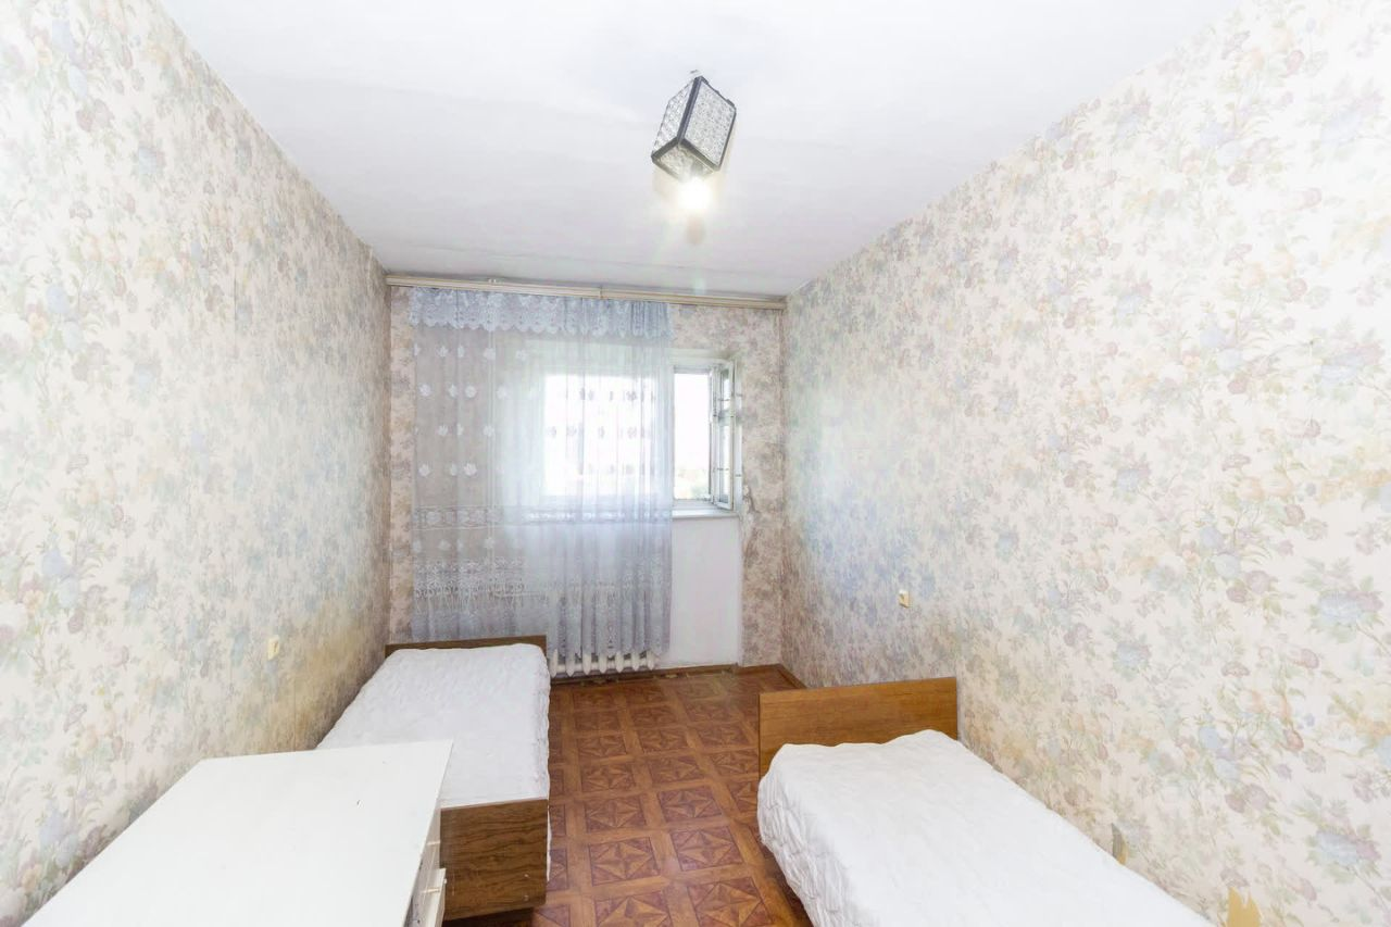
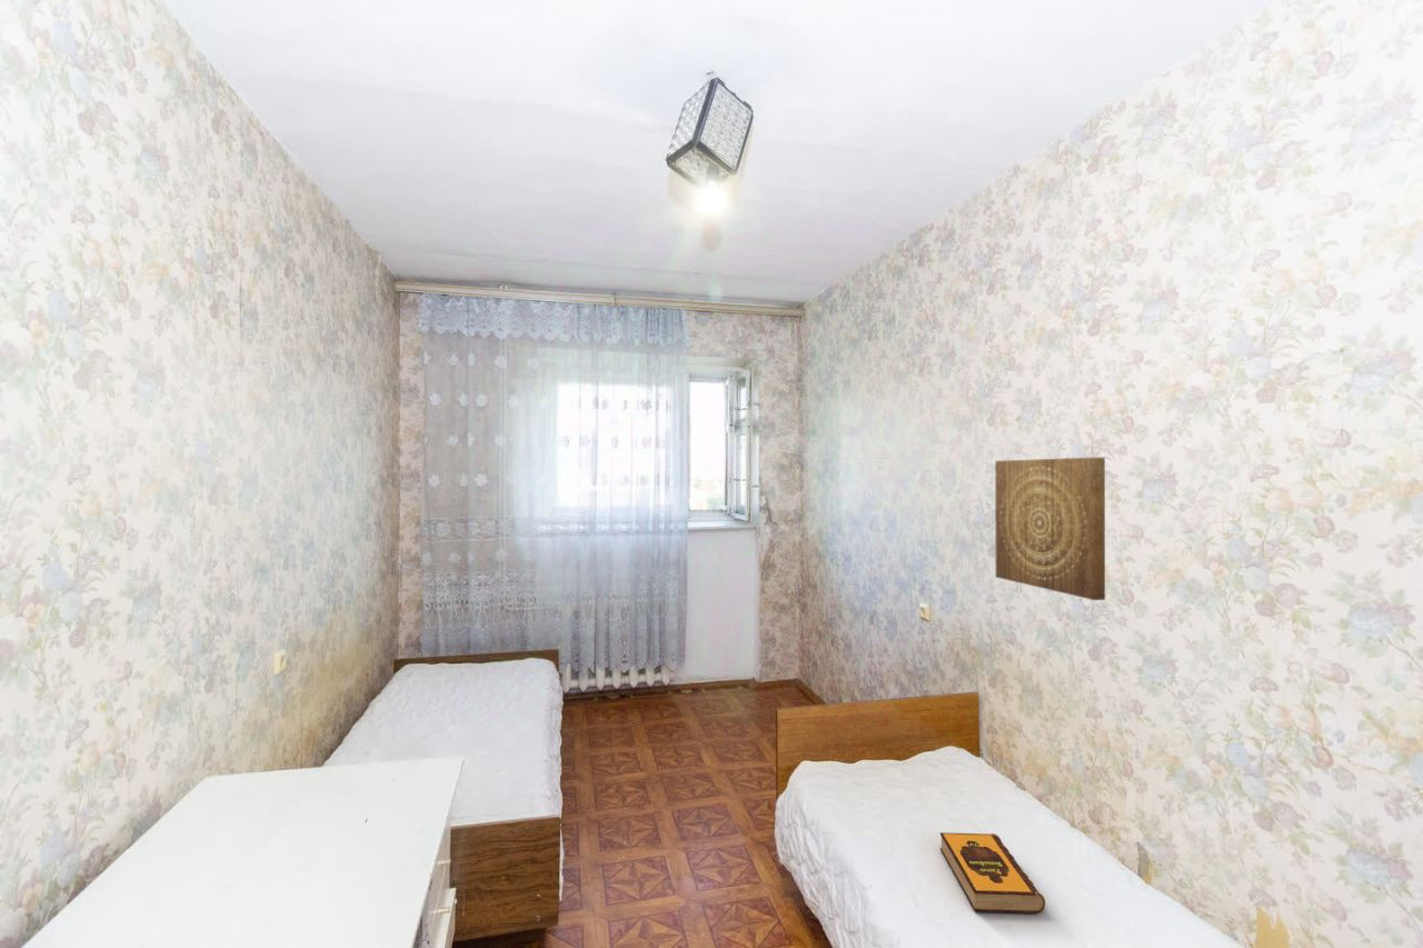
+ hardback book [939,831,1046,915]
+ wall art [994,457,1106,601]
